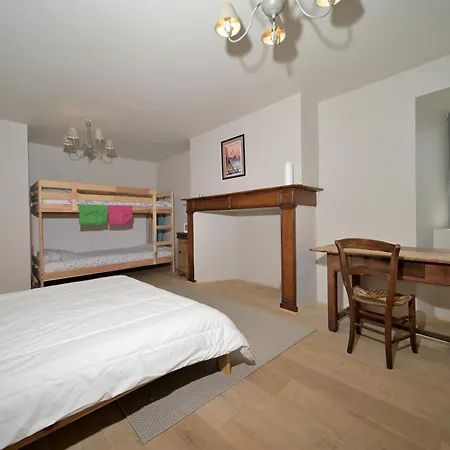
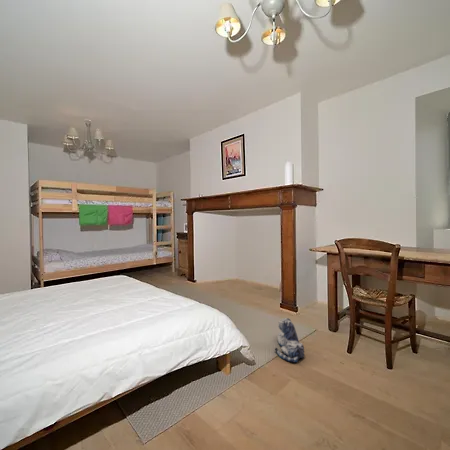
+ plush toy [274,317,305,363]
